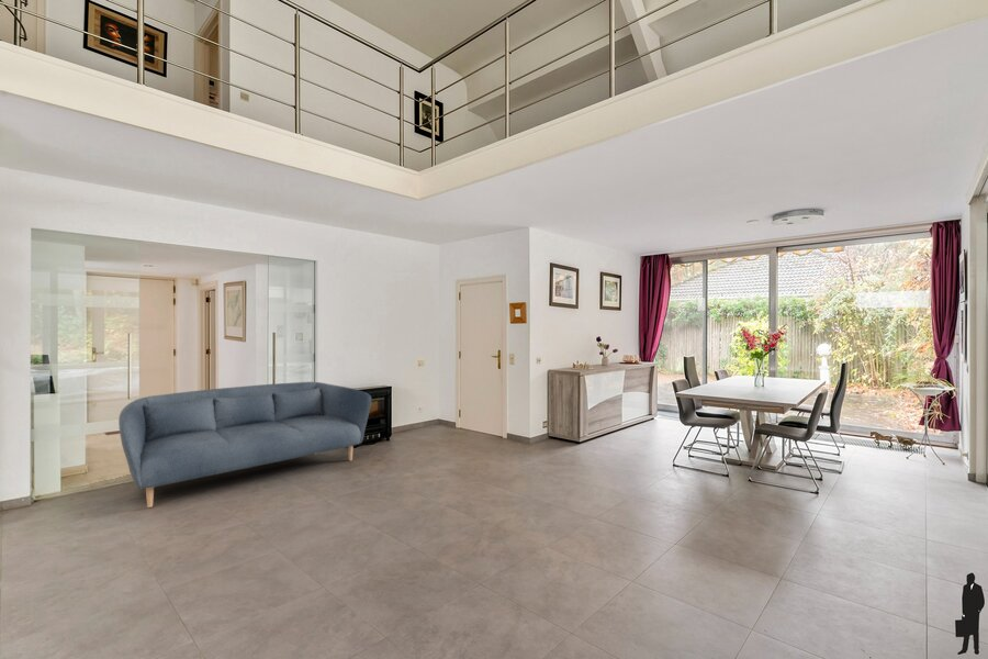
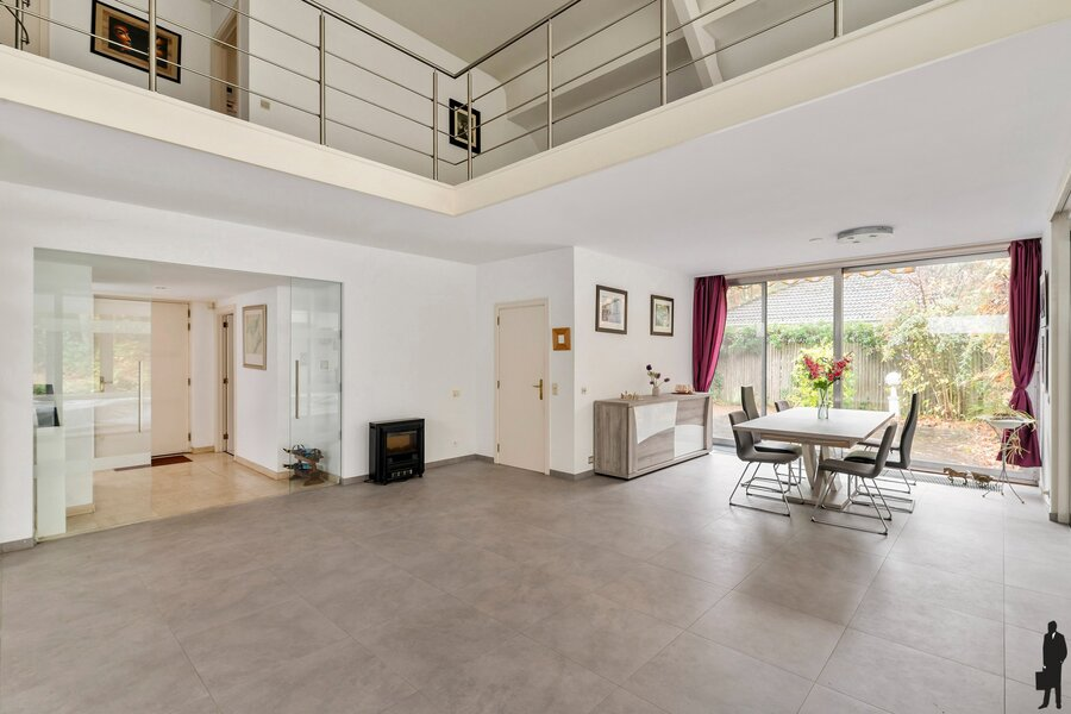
- sofa [117,381,372,509]
